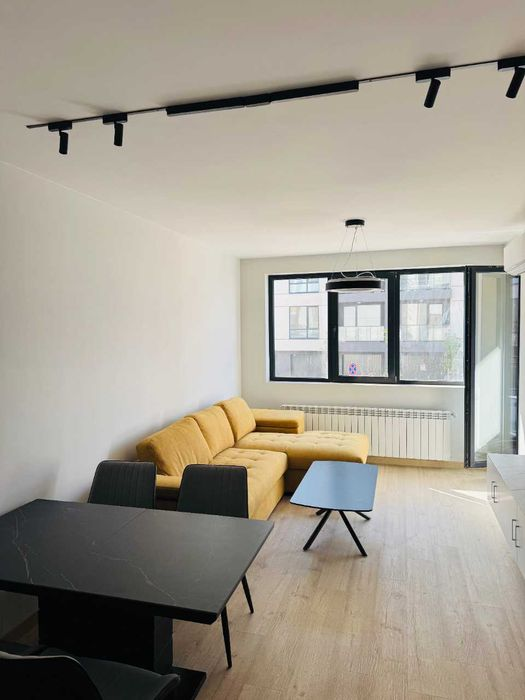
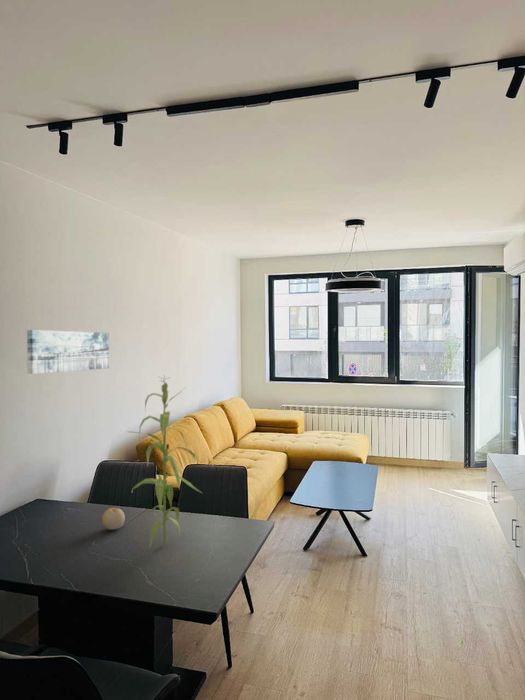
+ wall art [26,329,110,375]
+ fruit [101,507,126,531]
+ plant [124,376,203,550]
